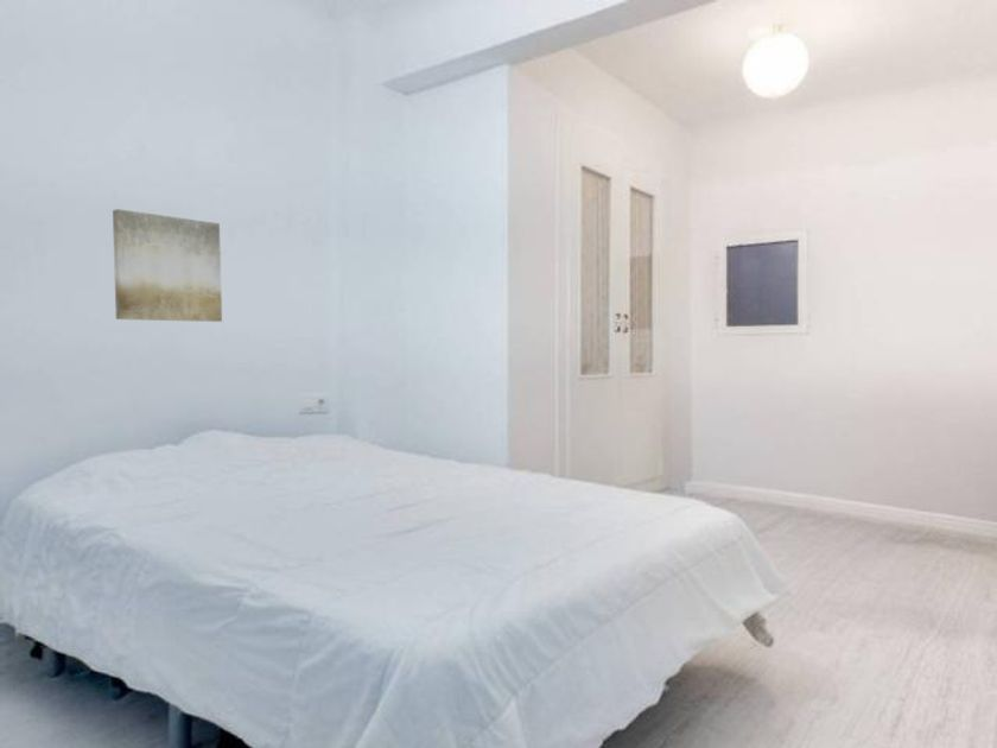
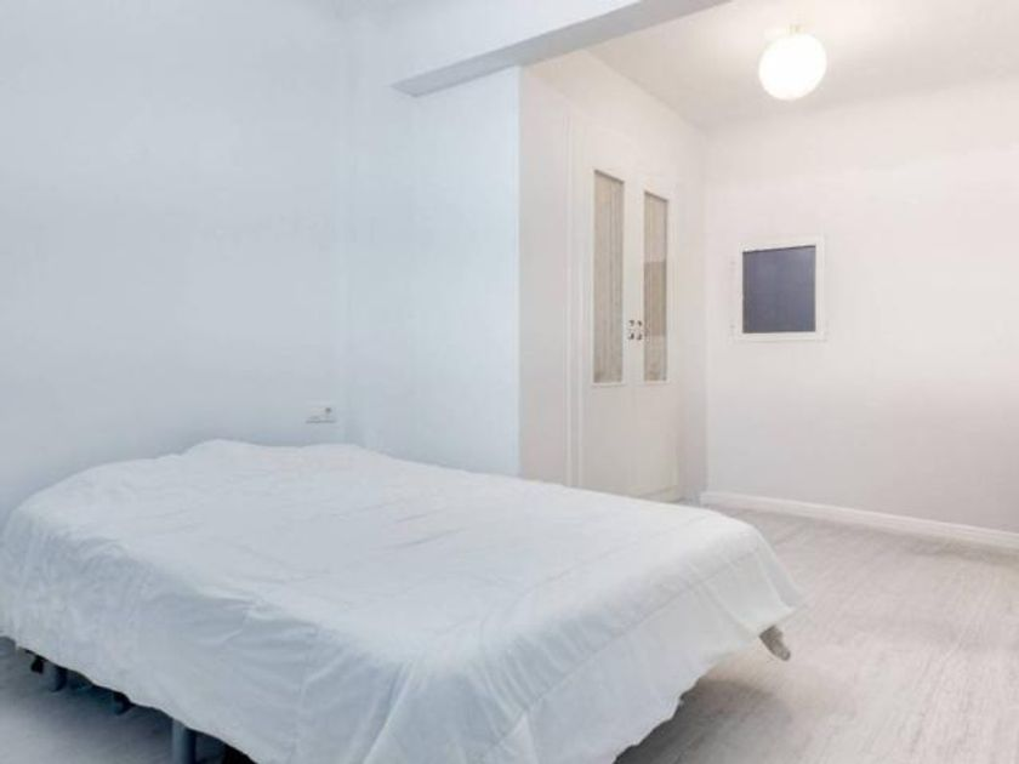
- wall art [112,208,223,323]
